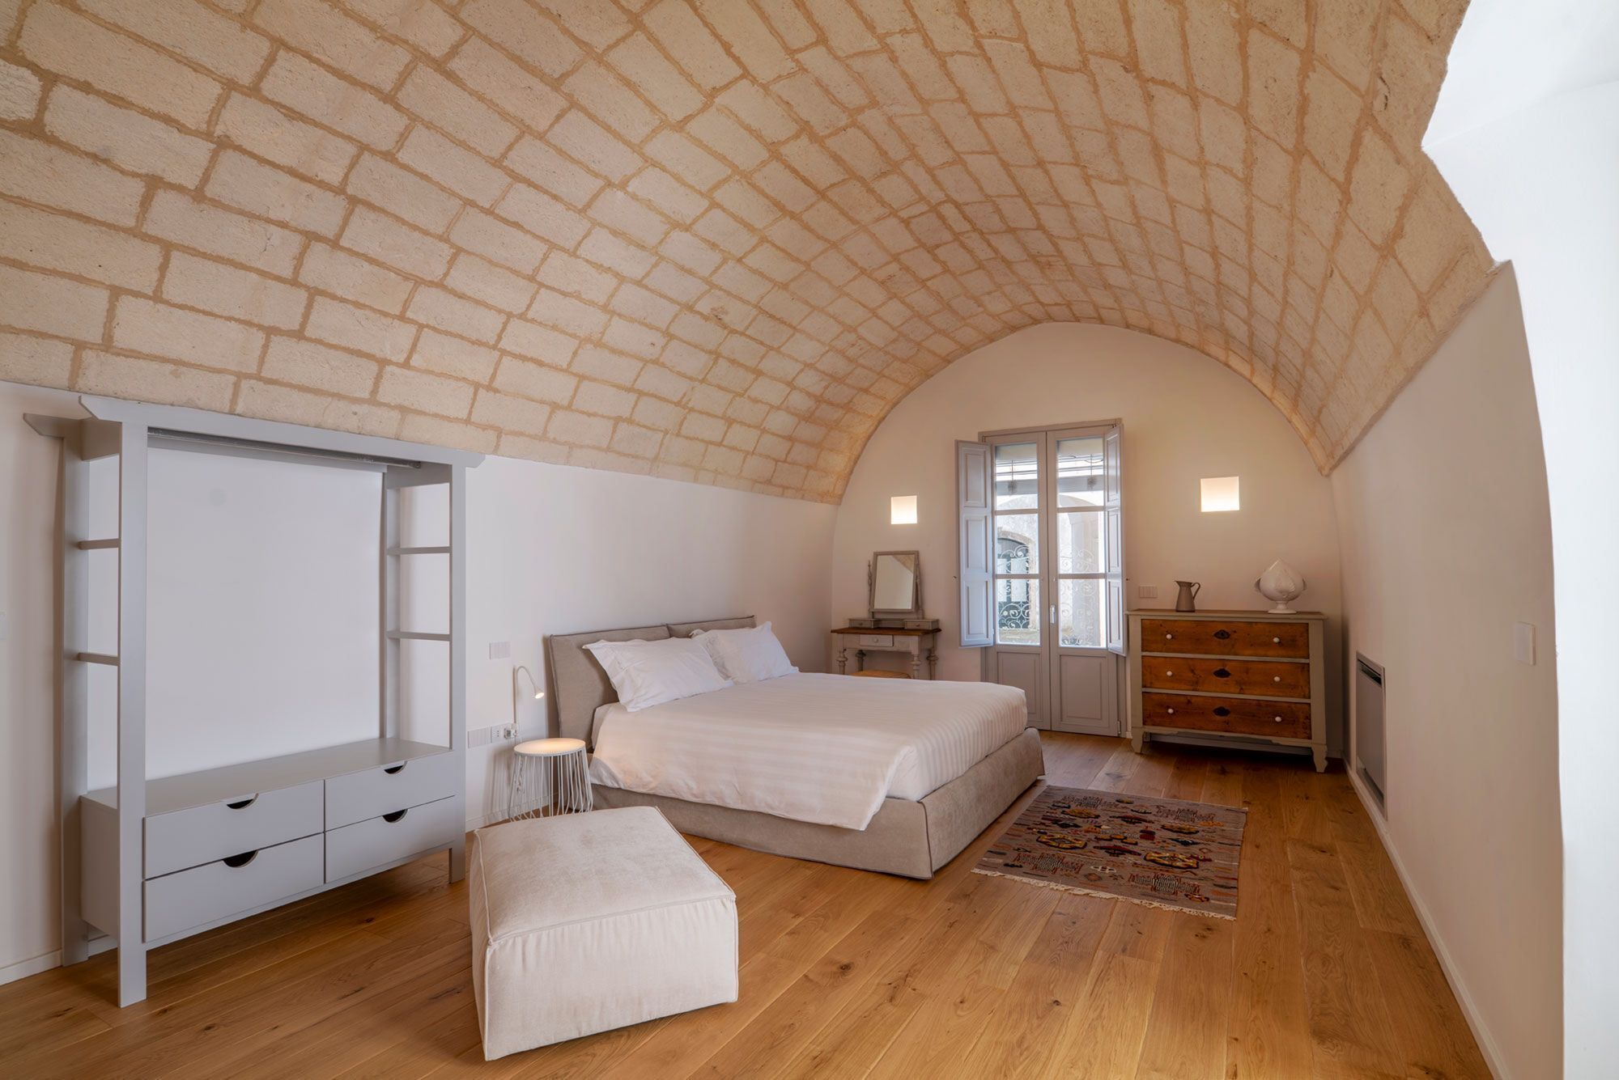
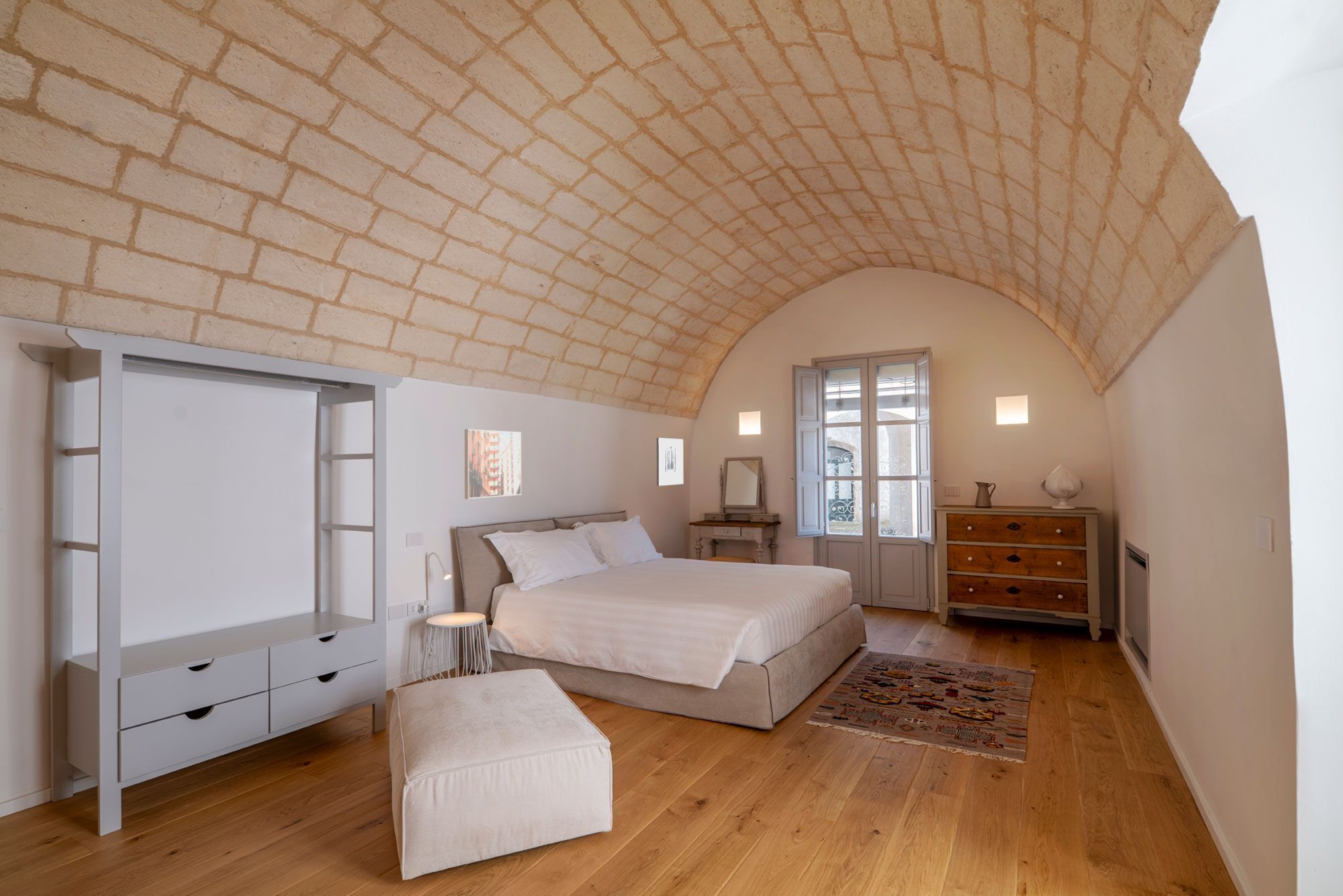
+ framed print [464,429,522,499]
+ wall art [656,437,684,487]
